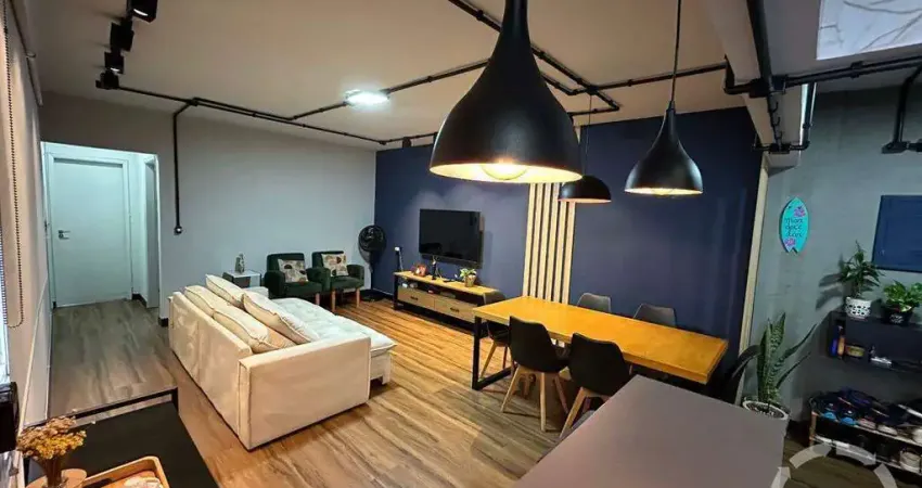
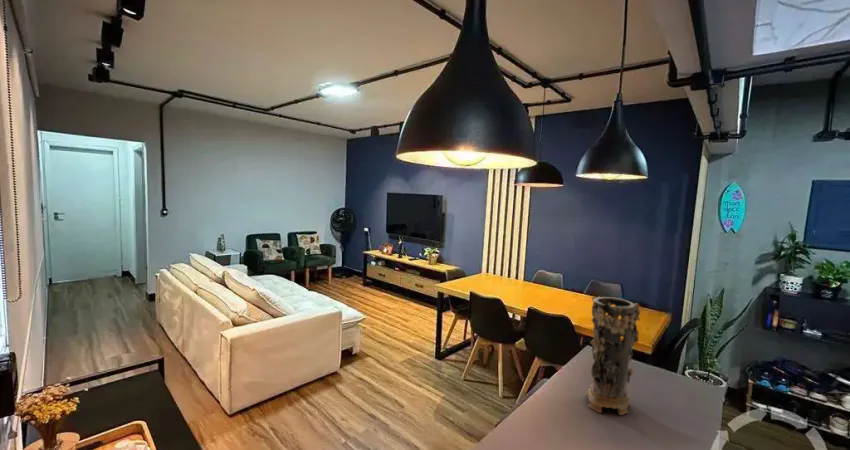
+ decorative vase [585,295,641,416]
